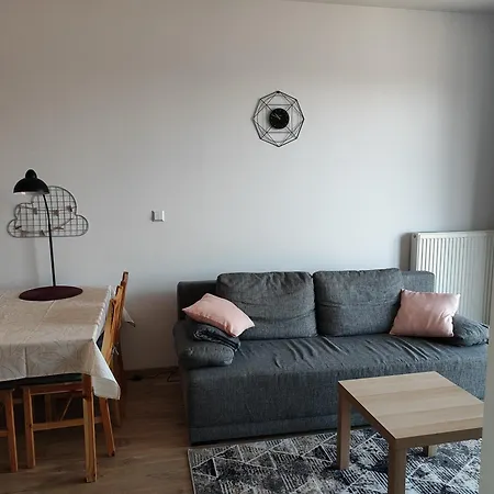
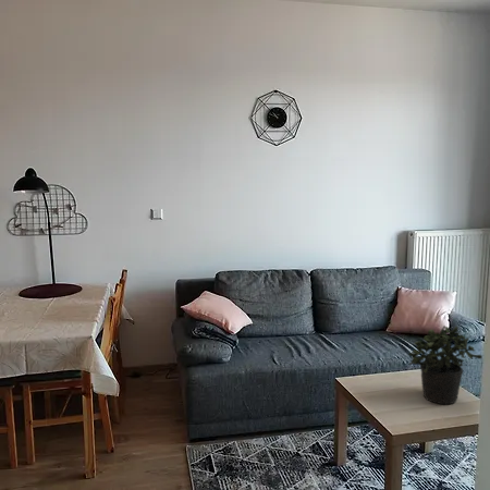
+ potted plant [407,324,483,405]
